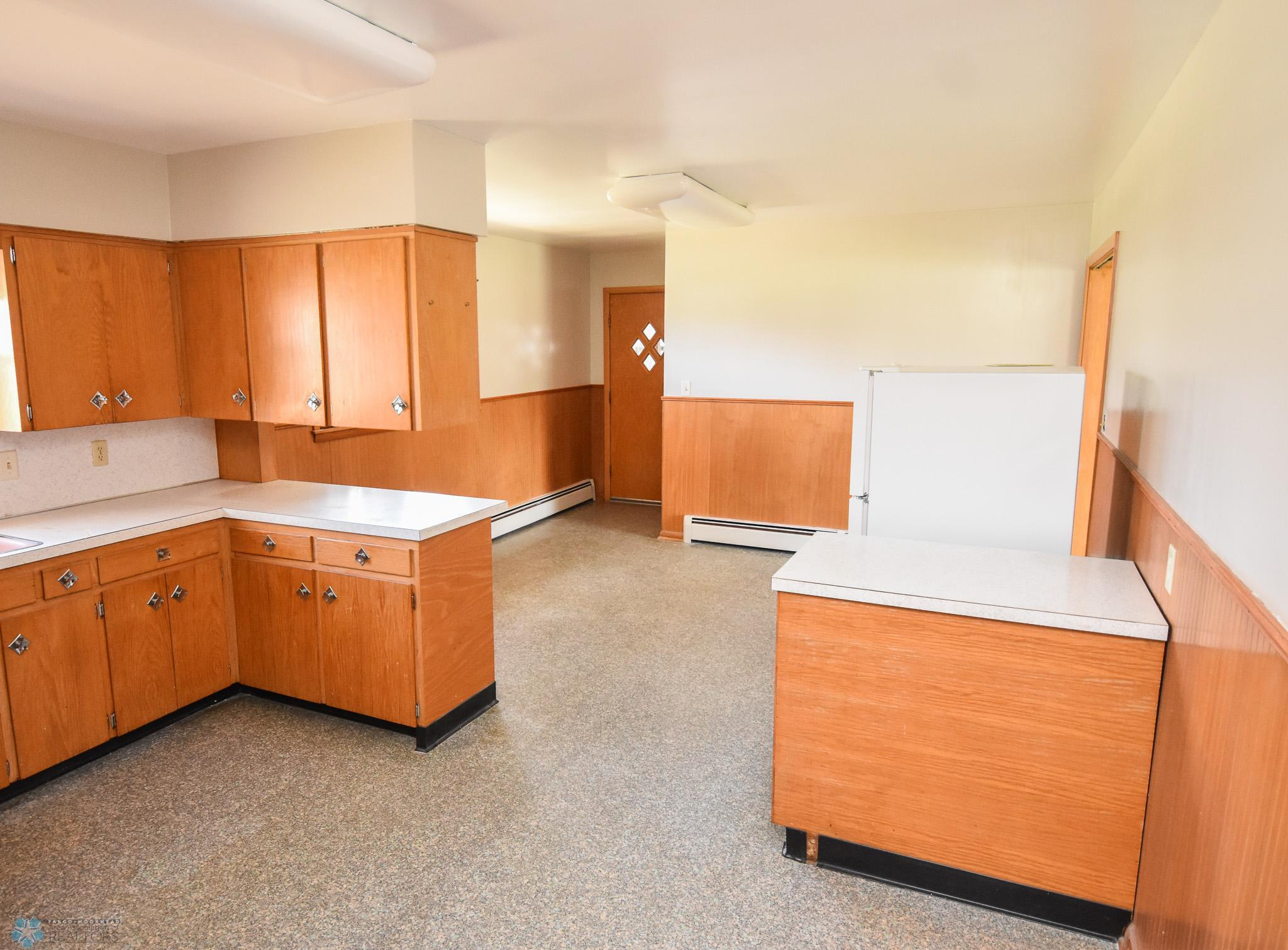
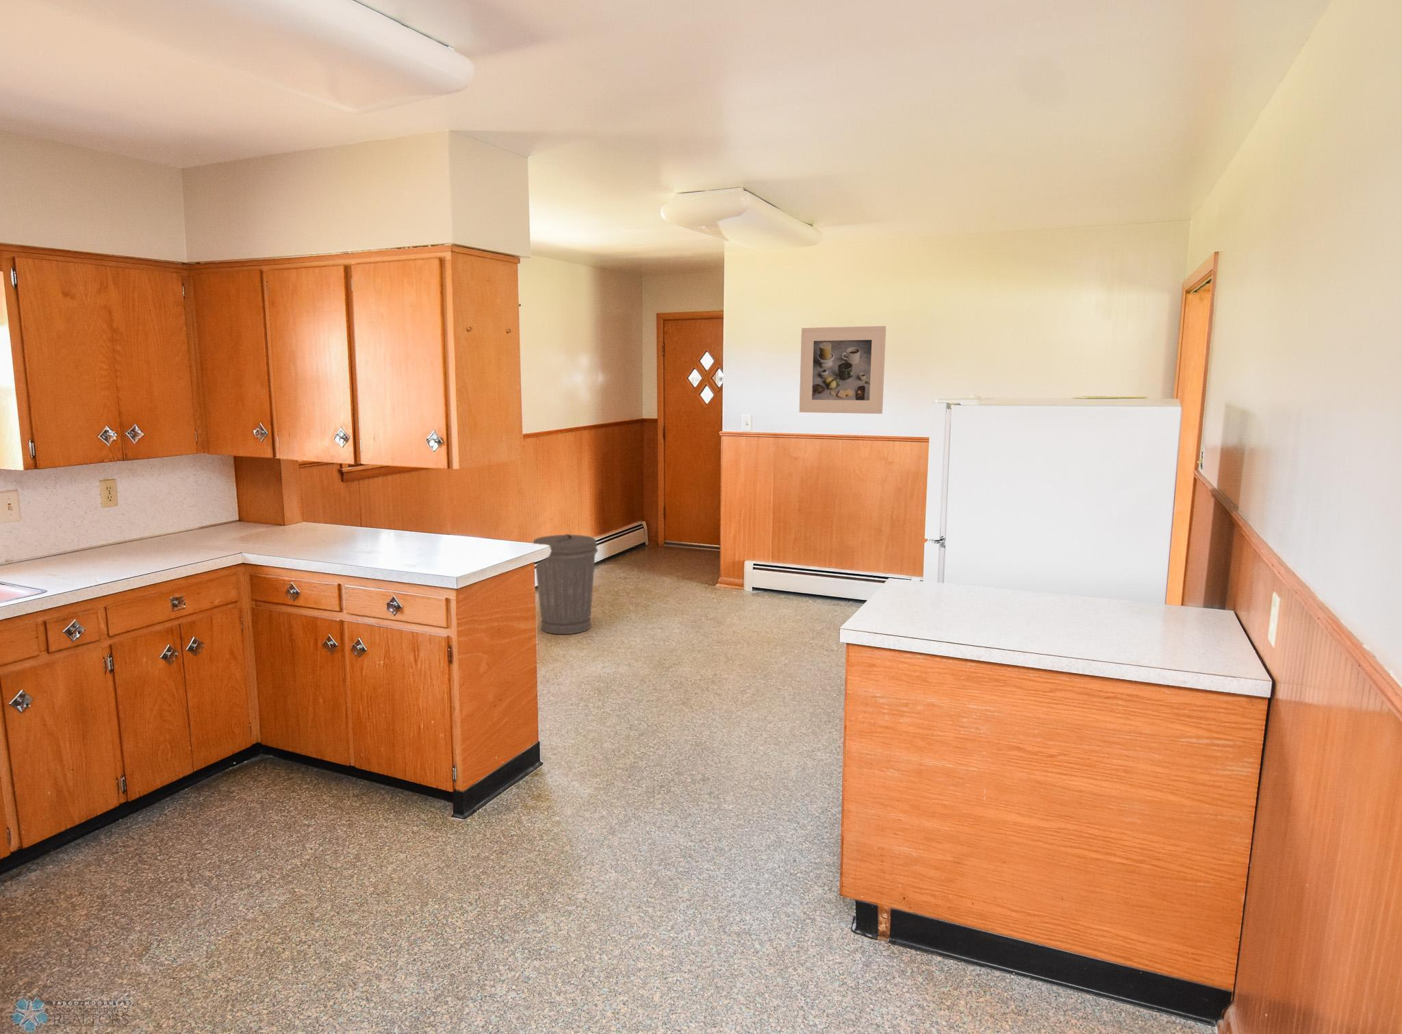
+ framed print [799,325,886,415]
+ trash can [532,533,599,635]
